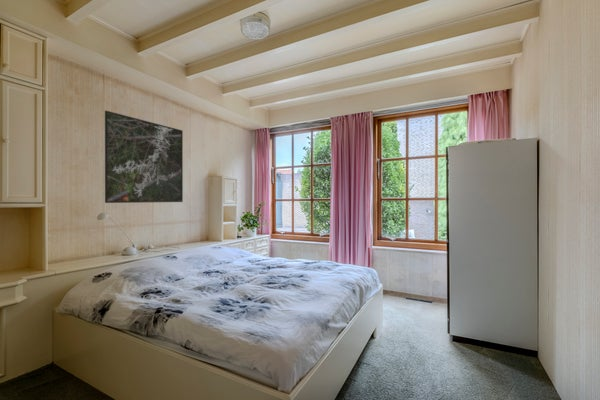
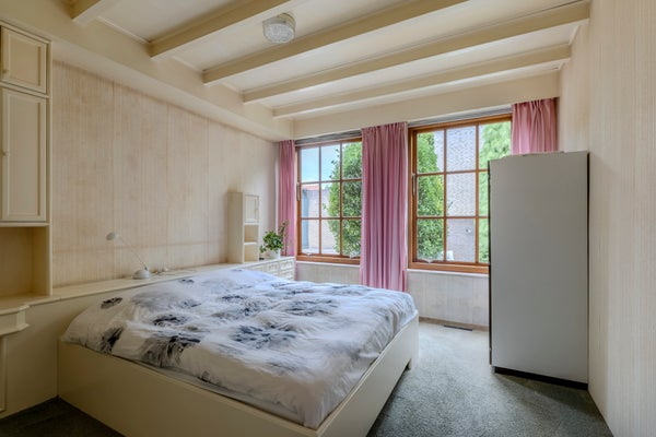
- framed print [104,110,184,204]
